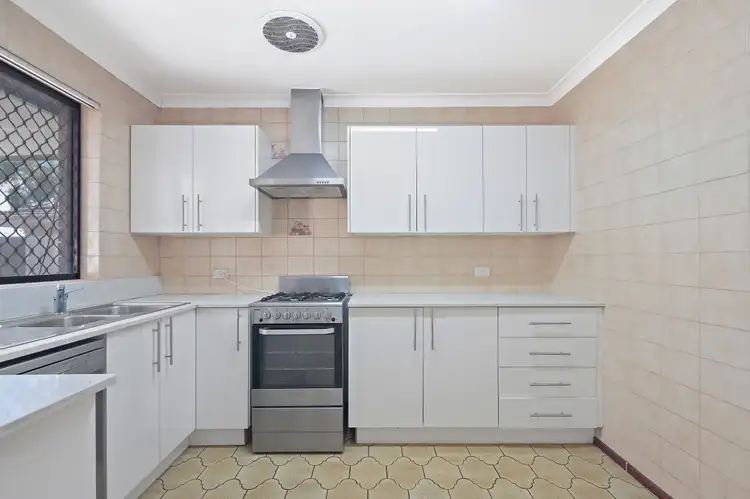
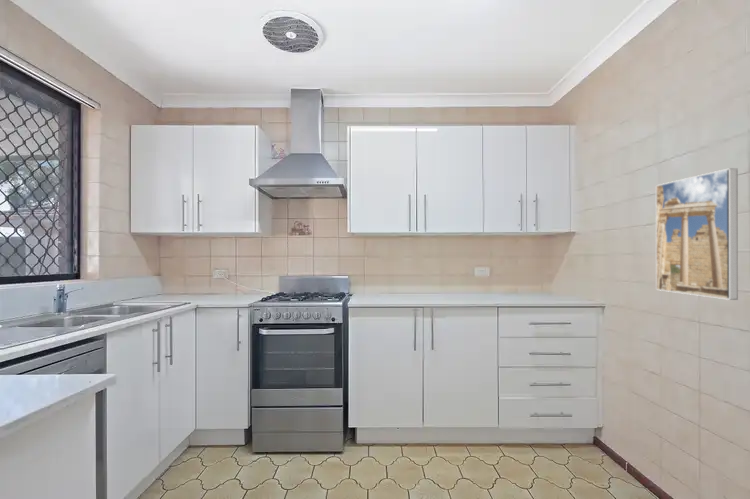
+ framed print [655,167,739,301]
